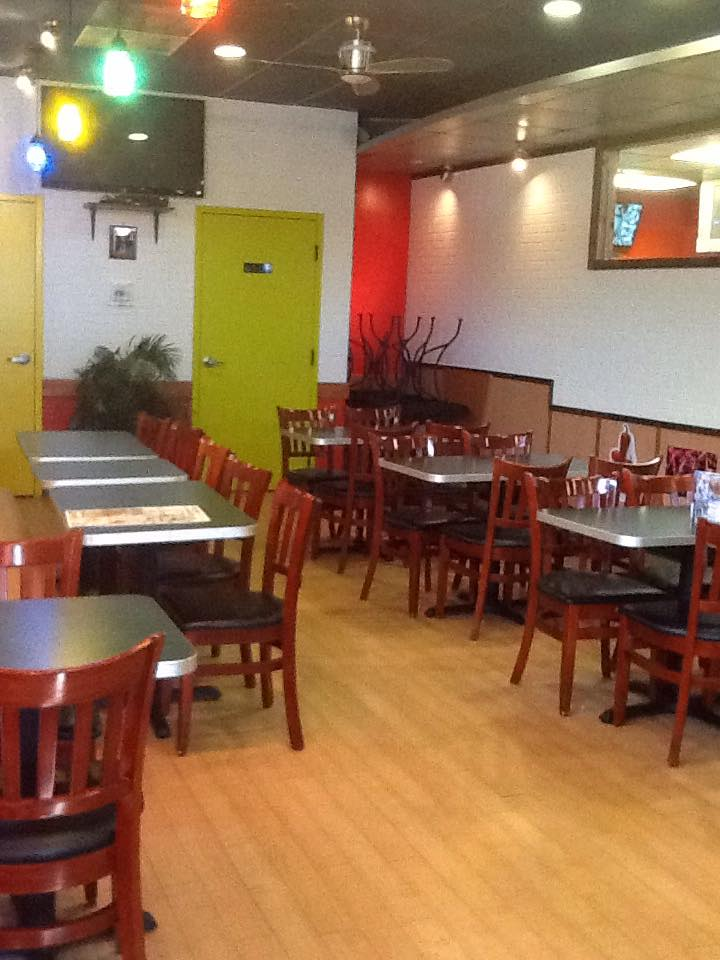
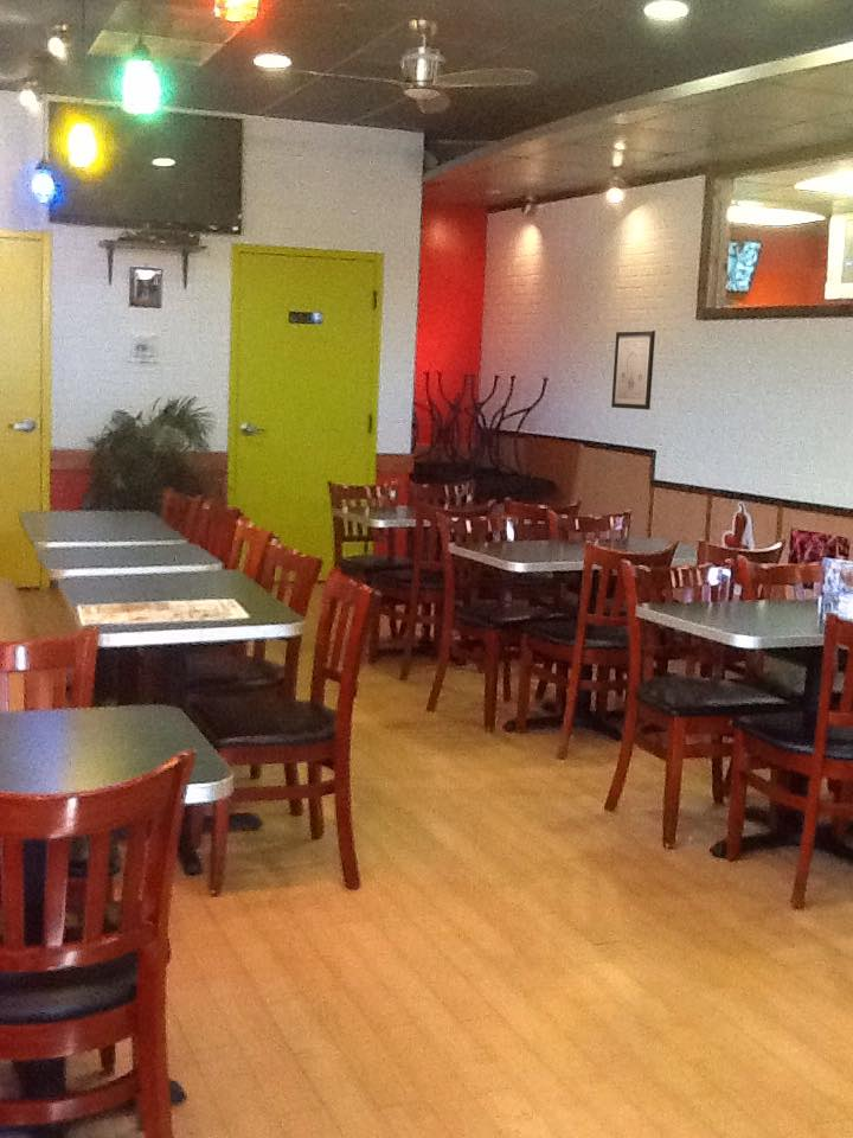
+ wall art [610,330,656,410]
